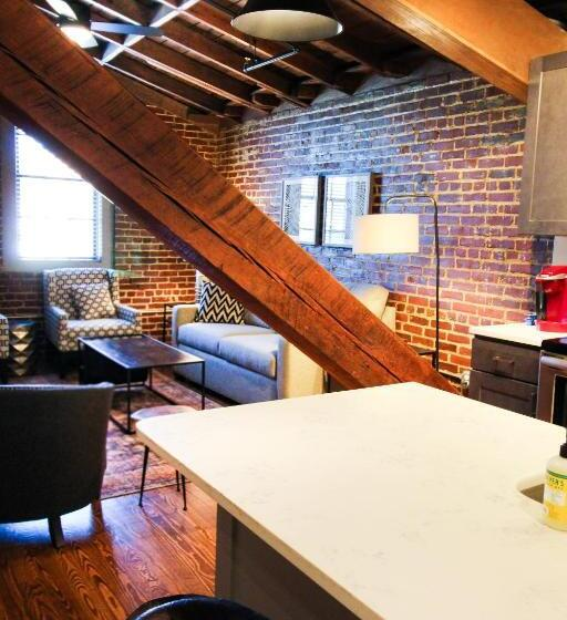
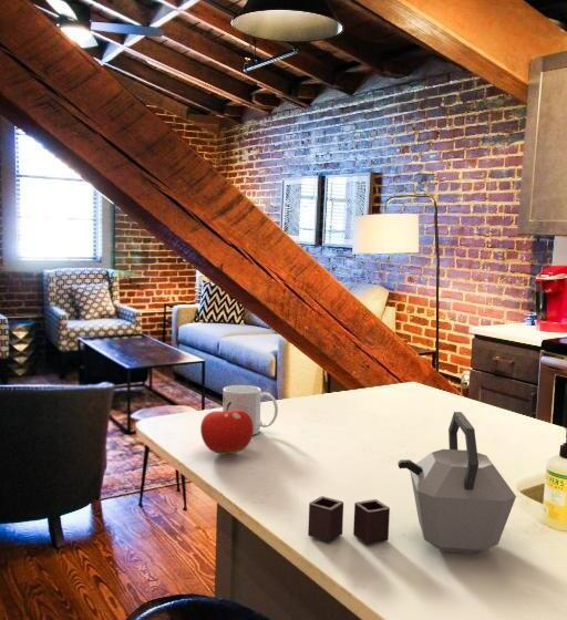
+ fruit [199,402,254,455]
+ mug [221,384,279,436]
+ kettle [307,411,517,555]
